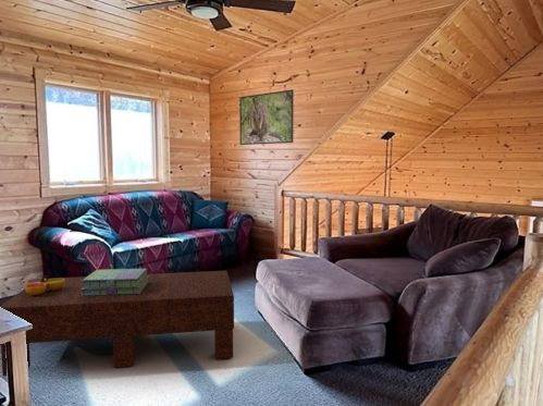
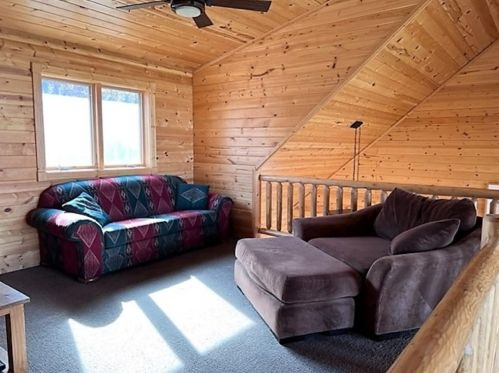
- stack of books [81,268,149,296]
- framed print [238,88,295,146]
- coffee table [0,270,235,377]
- decorative bowl [24,274,65,295]
